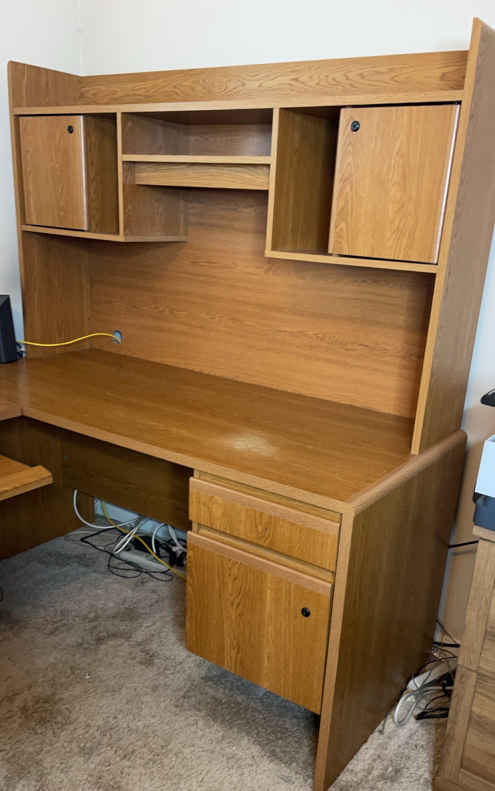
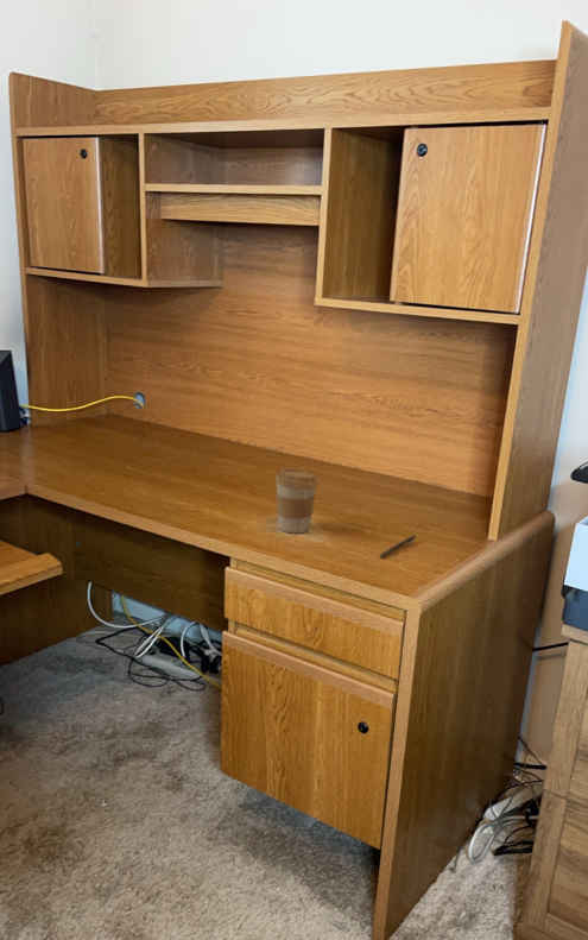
+ coffee cup [274,467,320,535]
+ pen [378,534,417,559]
